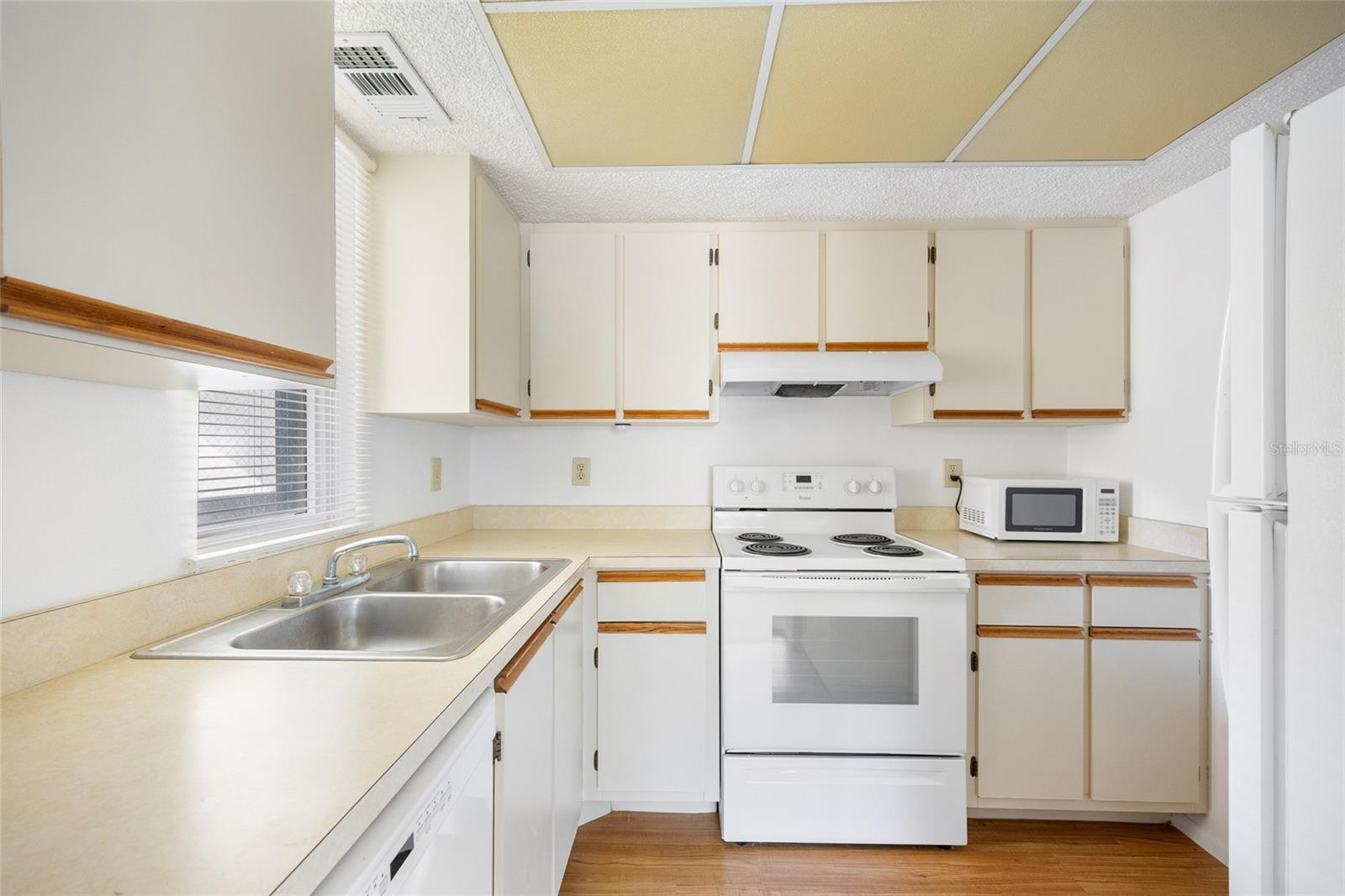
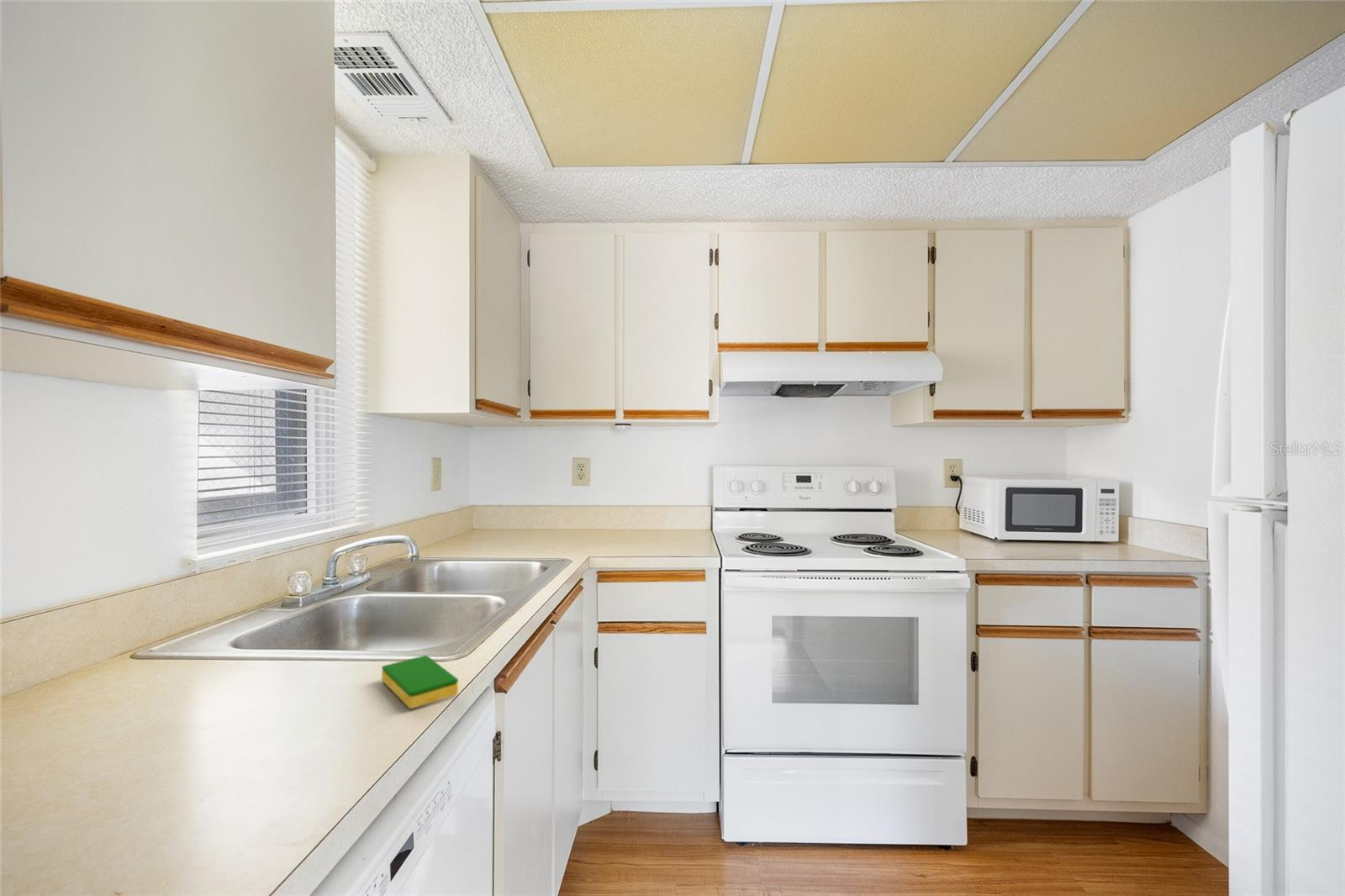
+ dish sponge [381,655,459,709]
